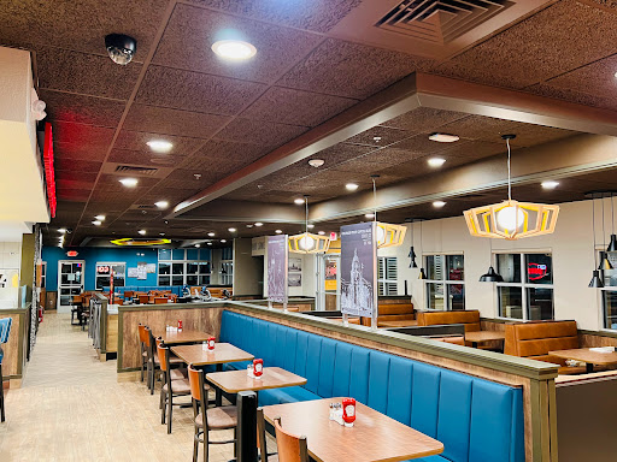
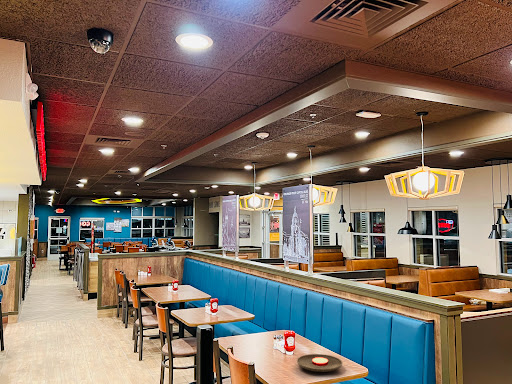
+ plate [296,353,344,373]
